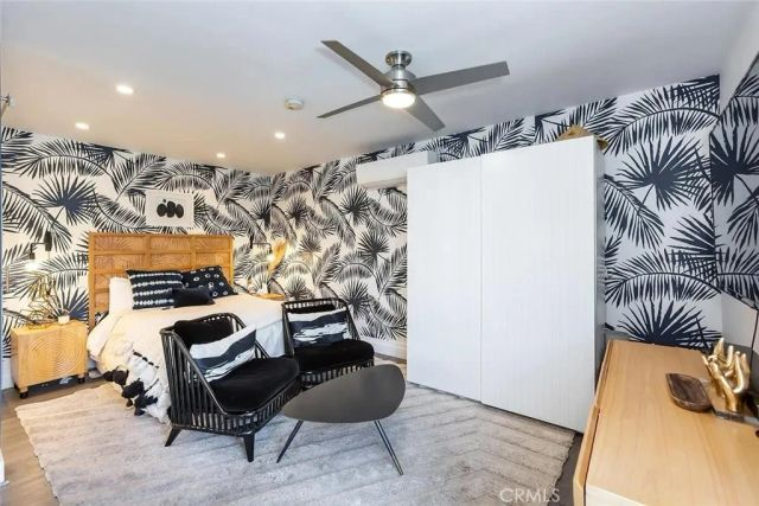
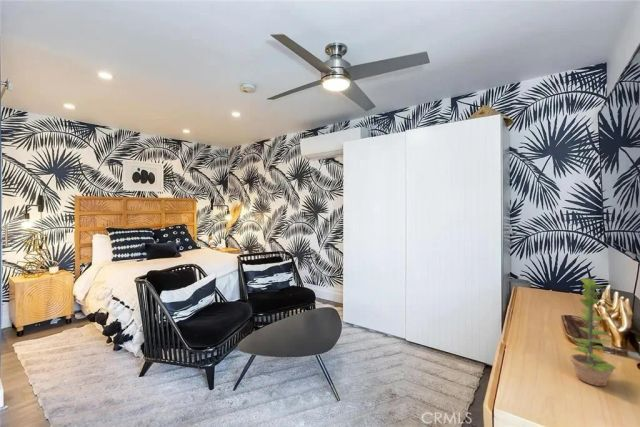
+ plant [569,277,617,387]
